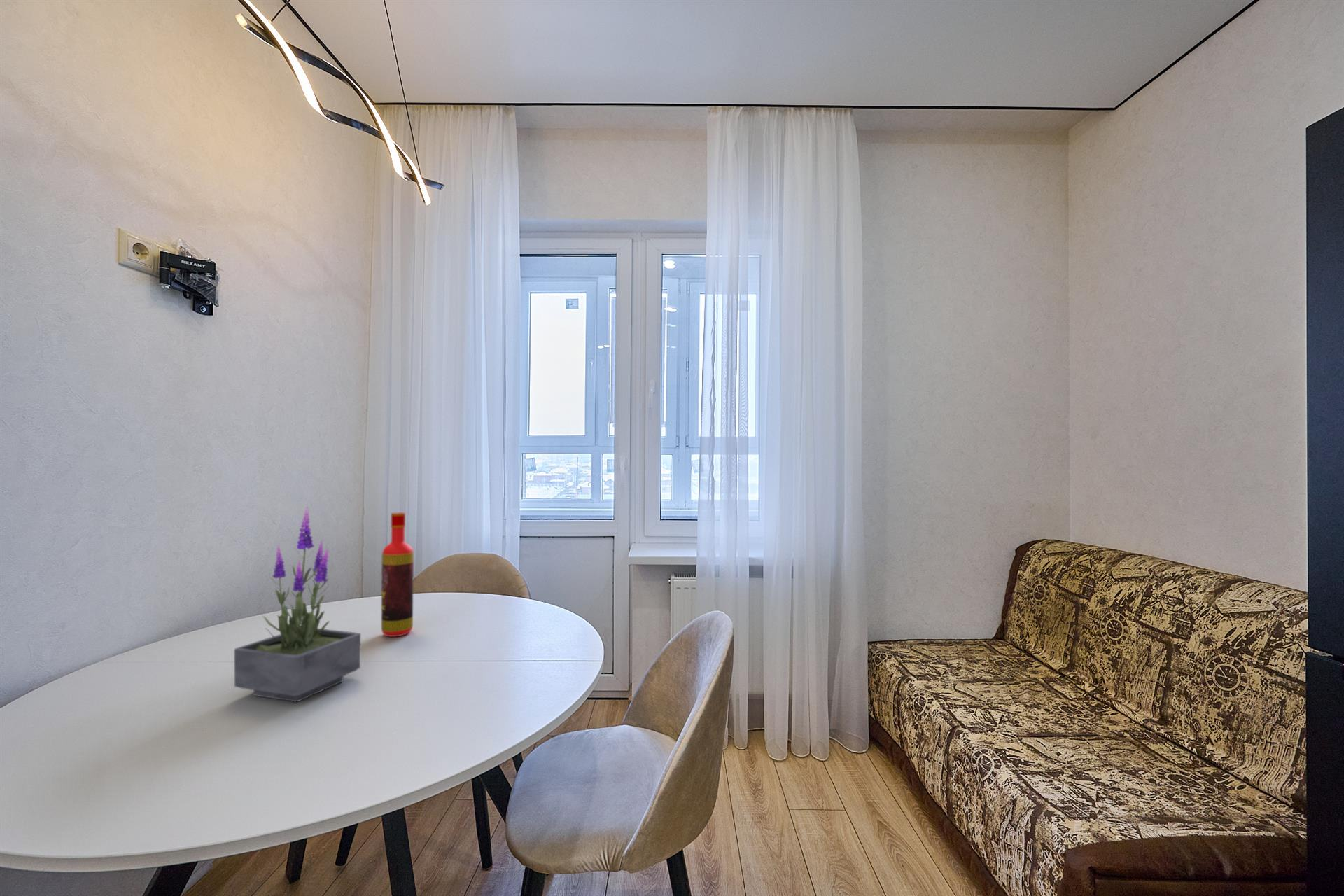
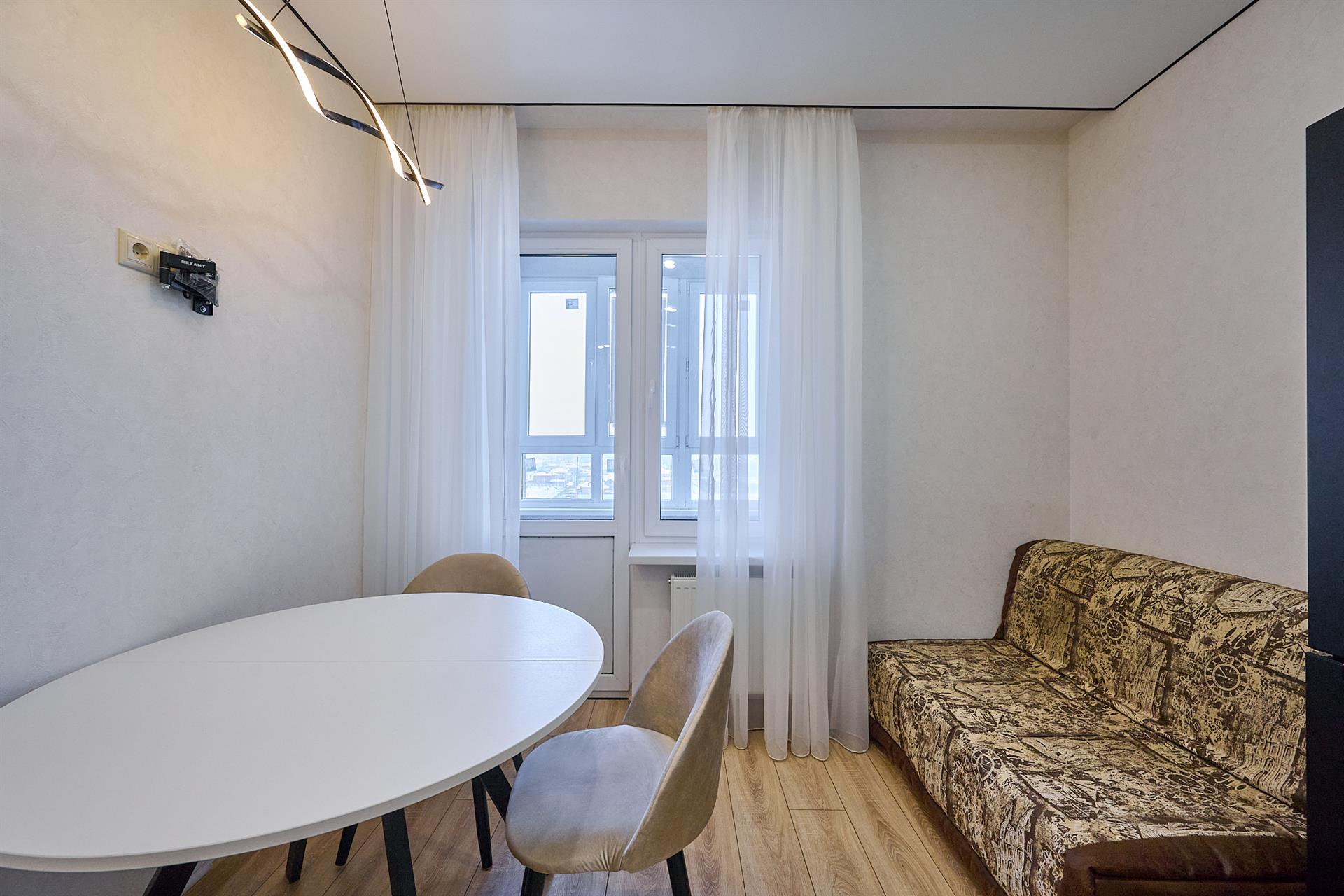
- potted plant [234,506,361,703]
- bottle [381,512,414,638]
